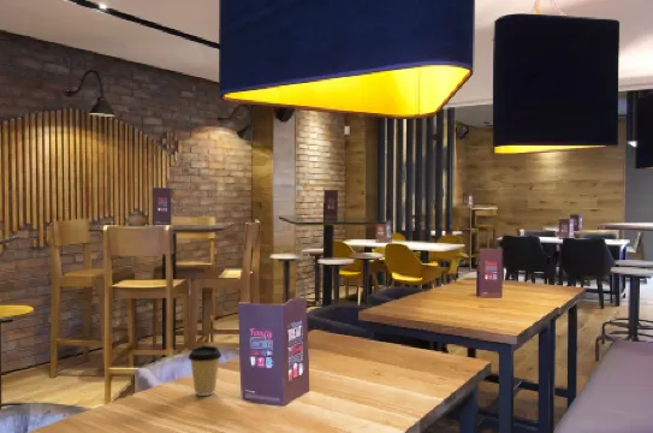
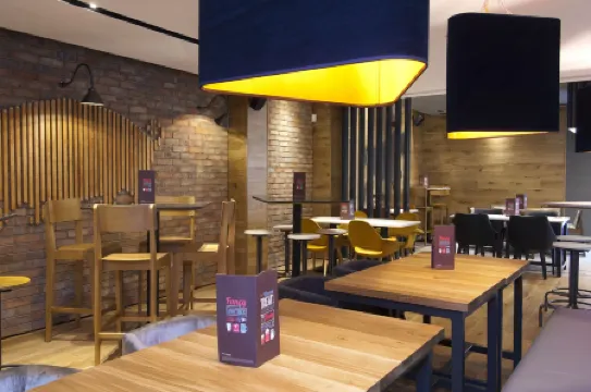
- coffee cup [186,345,222,397]
